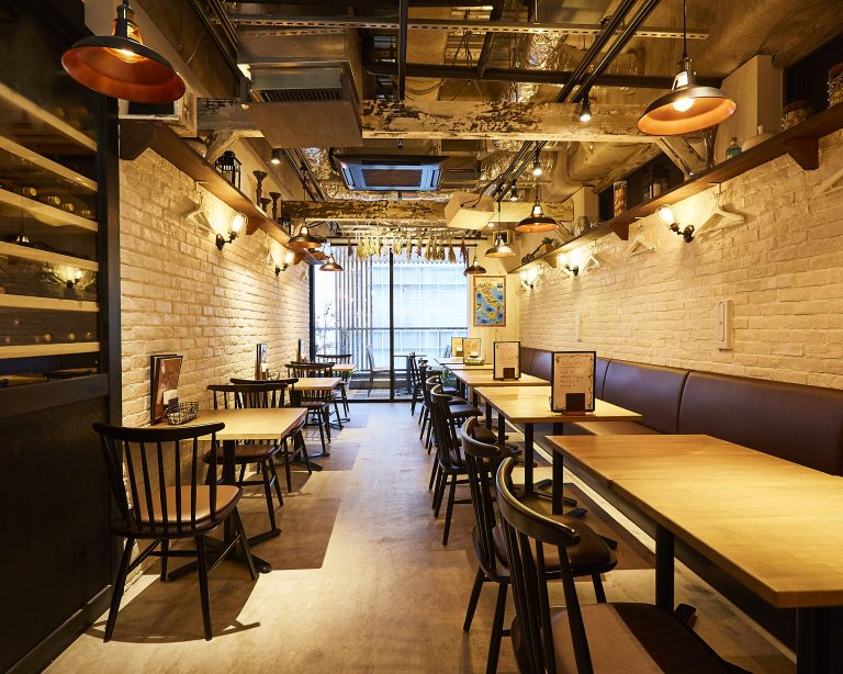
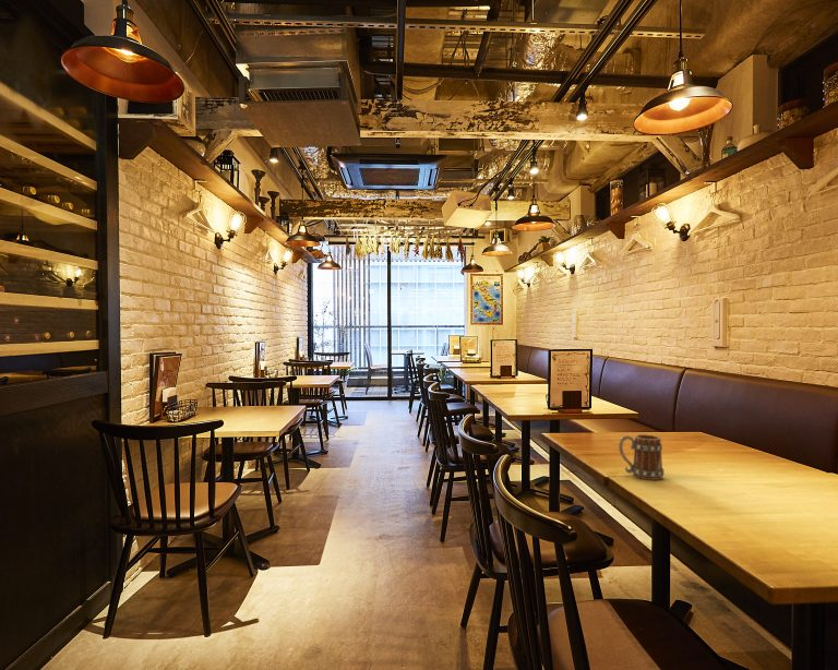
+ mug [618,433,666,481]
